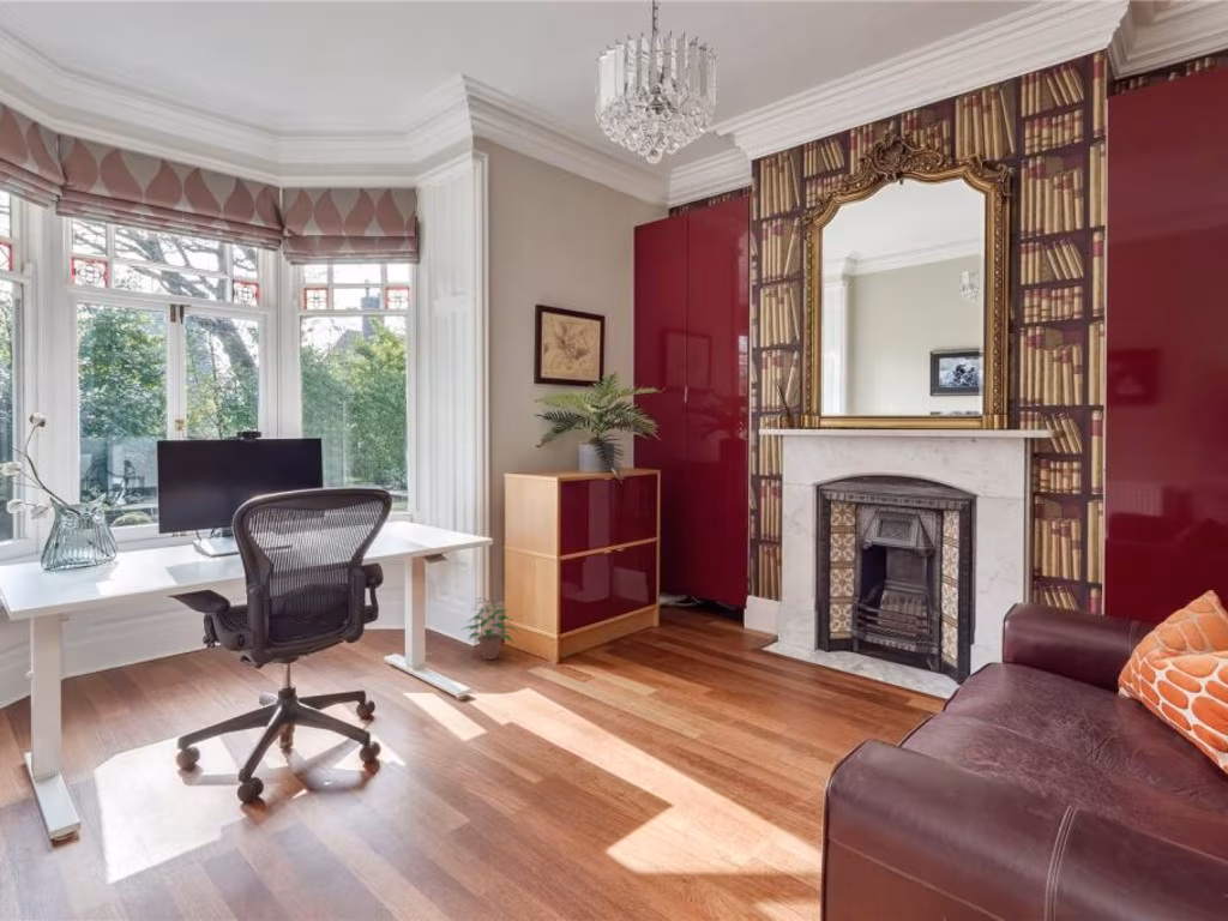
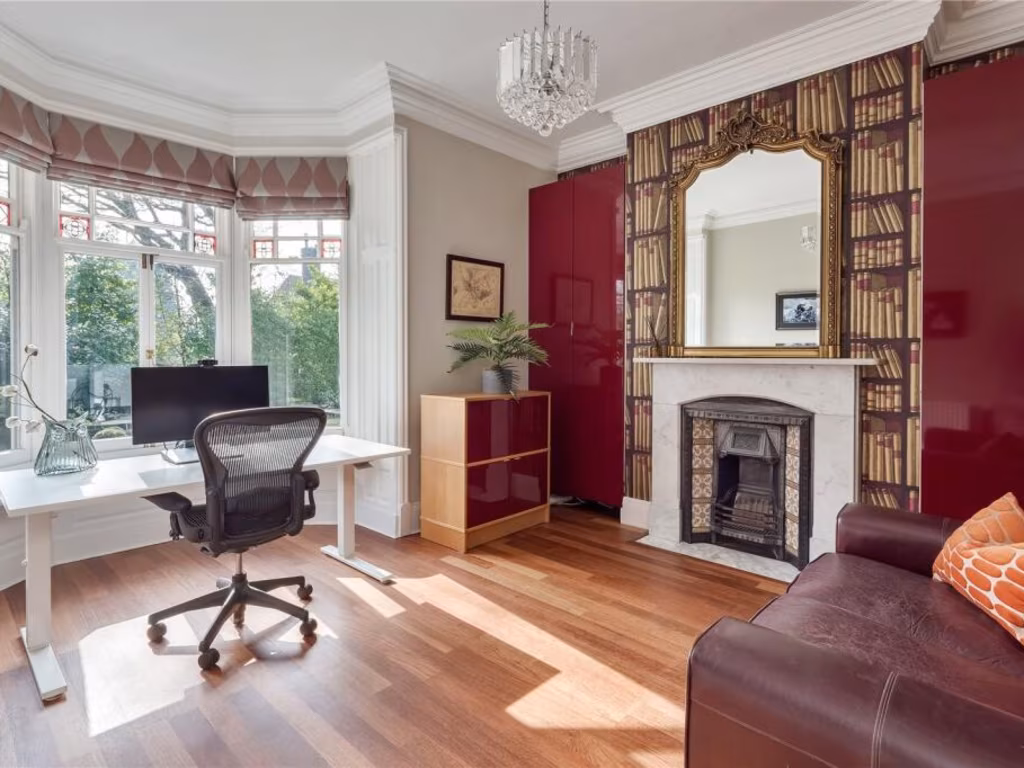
- potted plant [460,597,520,661]
